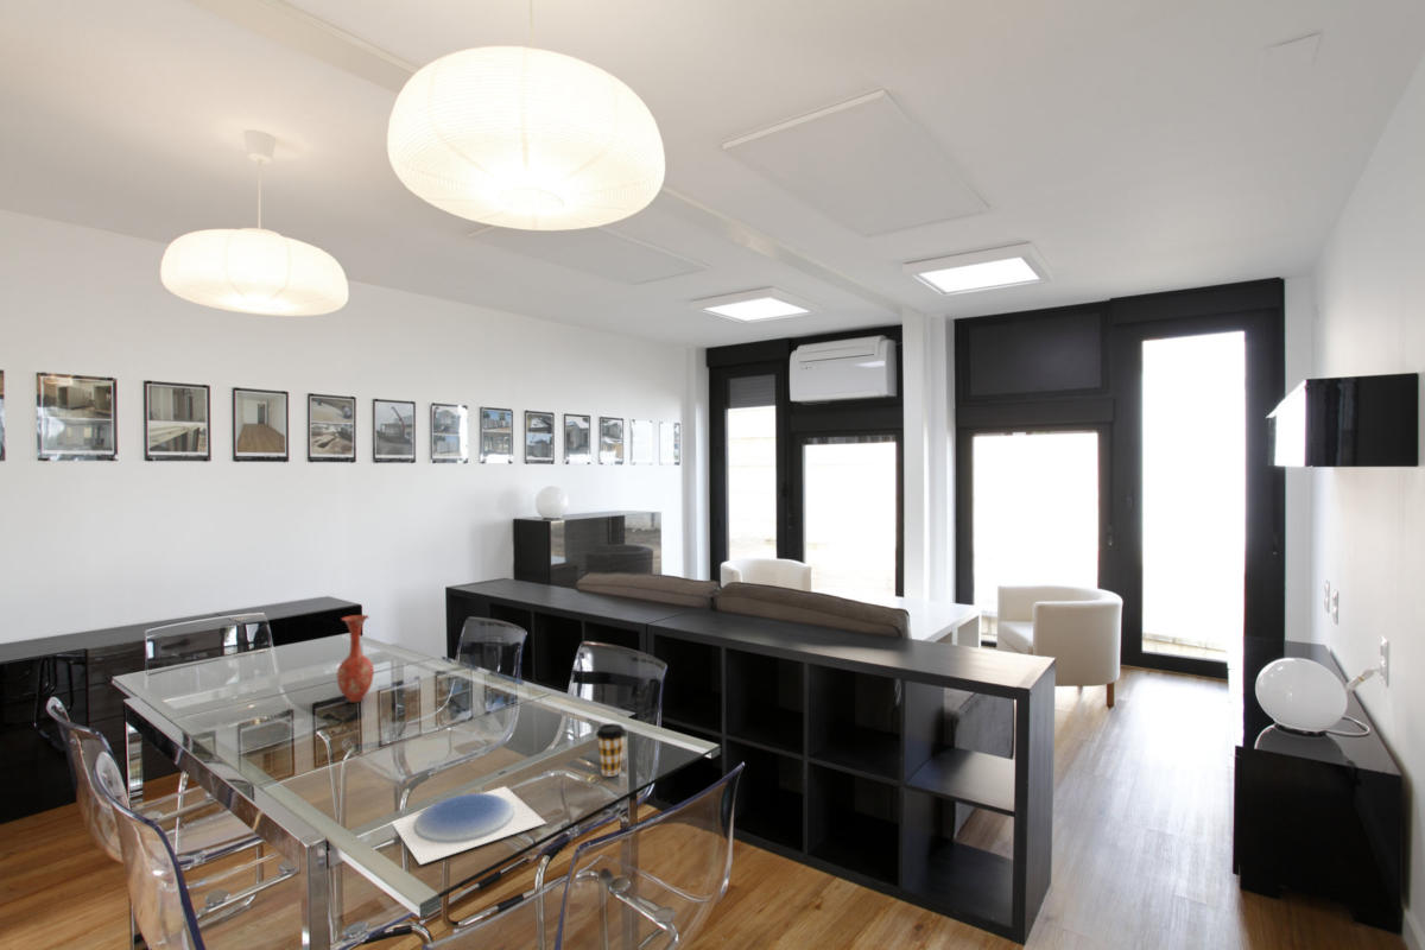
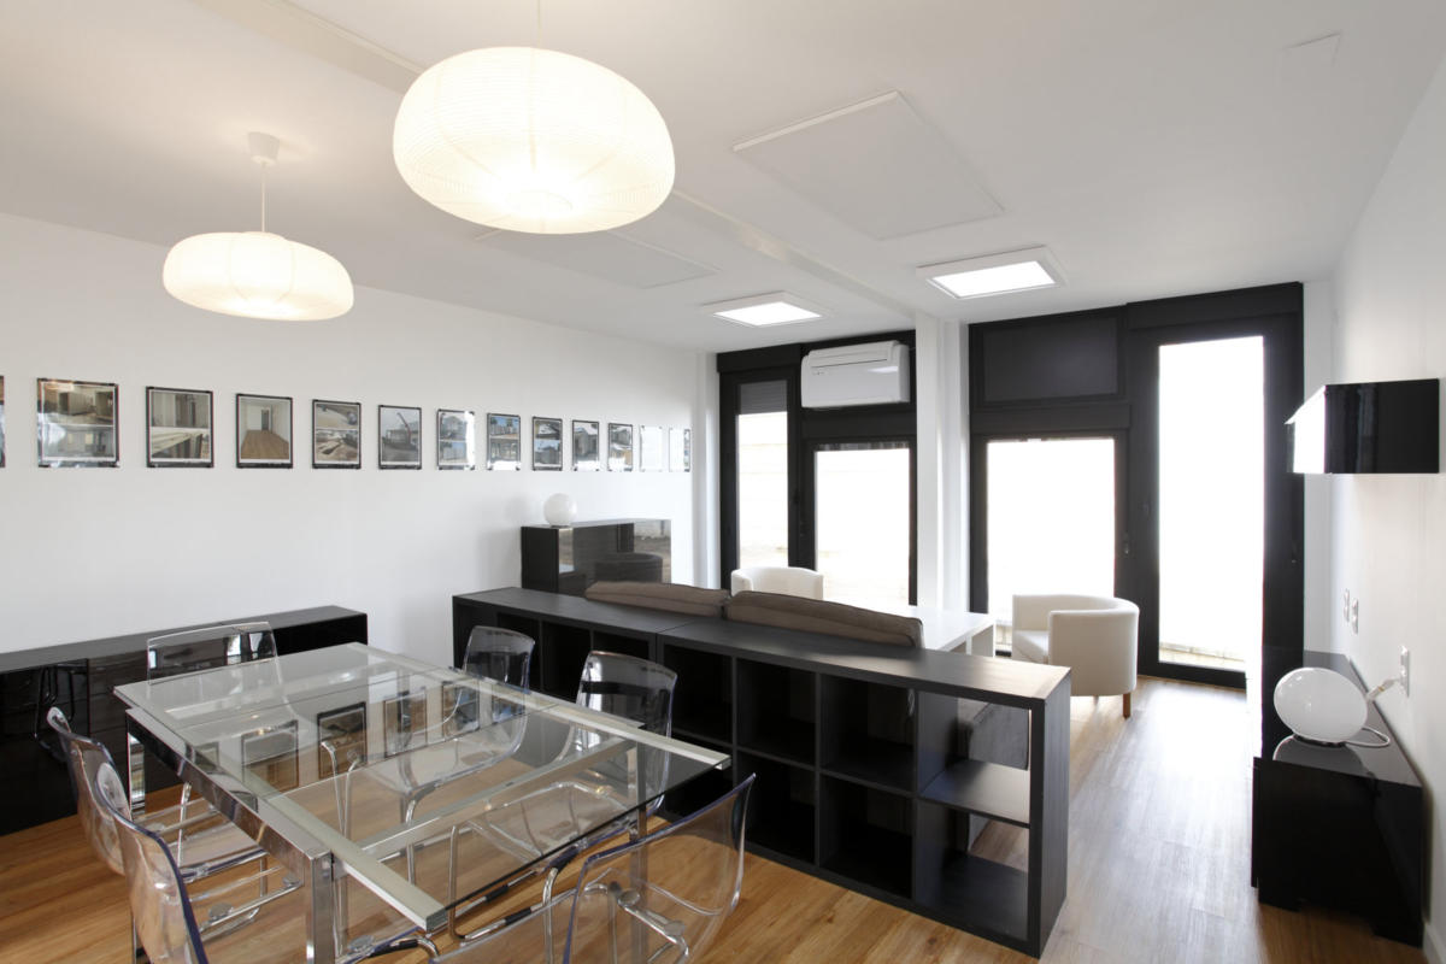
- vase [336,614,375,704]
- coffee cup [595,722,627,778]
- plate [390,785,547,866]
